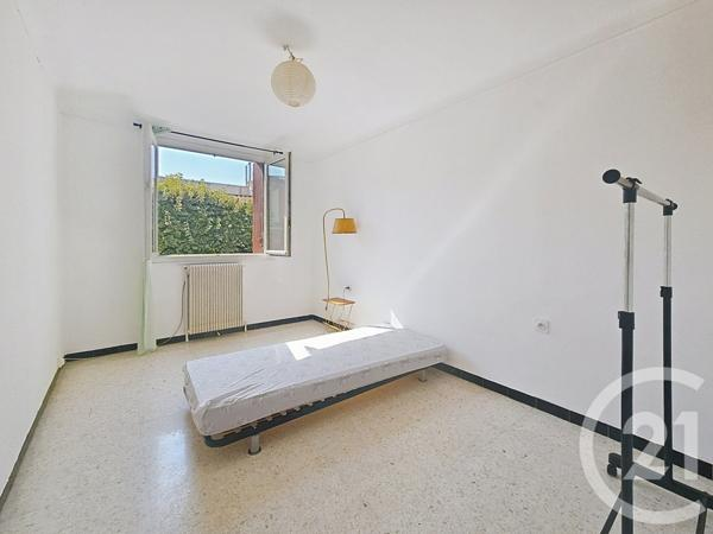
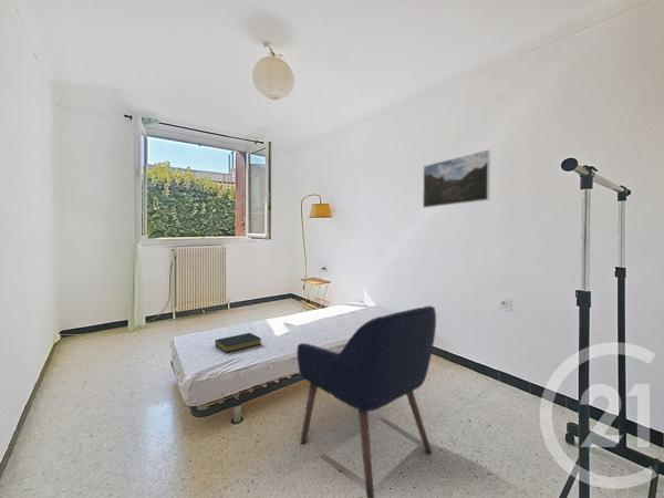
+ hardback book [214,332,262,353]
+ chair [295,305,437,498]
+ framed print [422,149,491,209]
